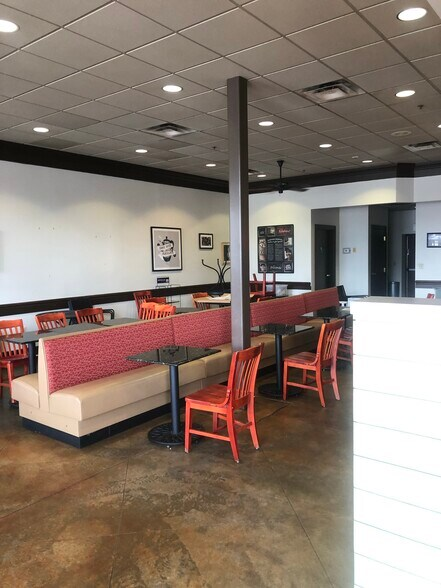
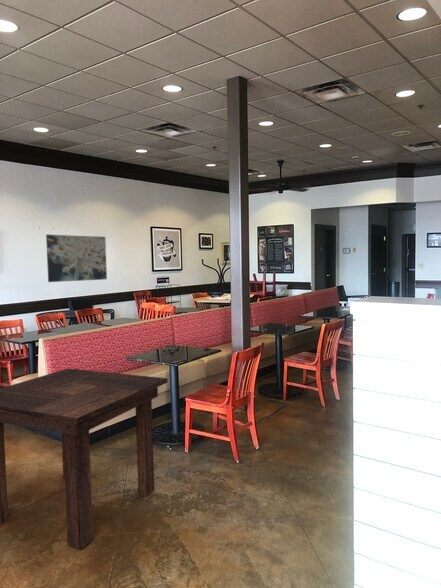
+ dining table [0,367,169,550]
+ wall art [45,234,108,283]
